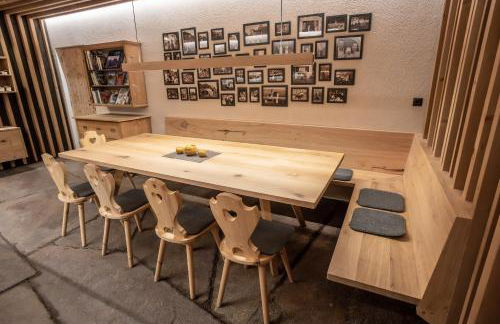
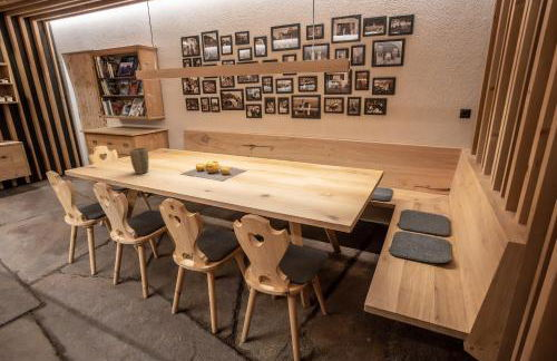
+ plant pot [128,147,150,175]
